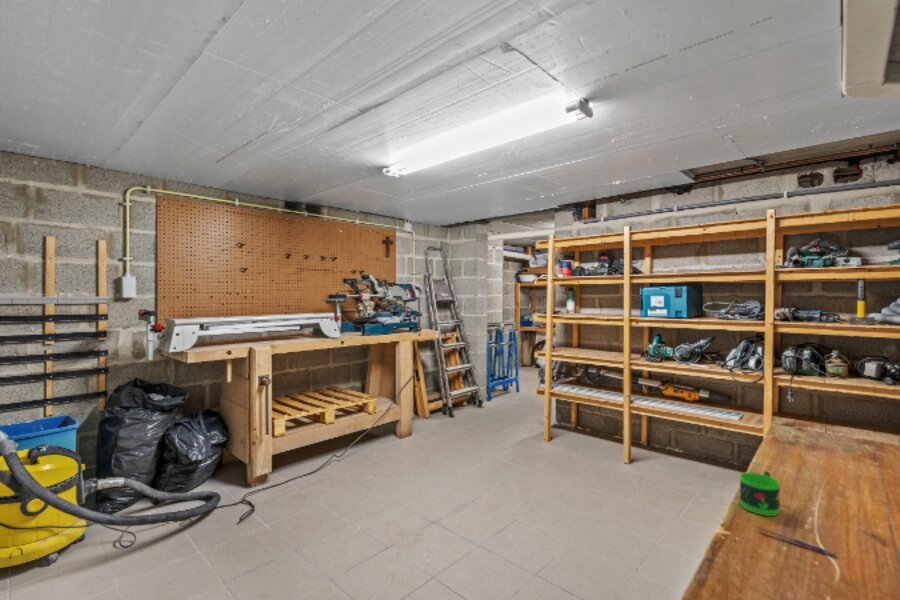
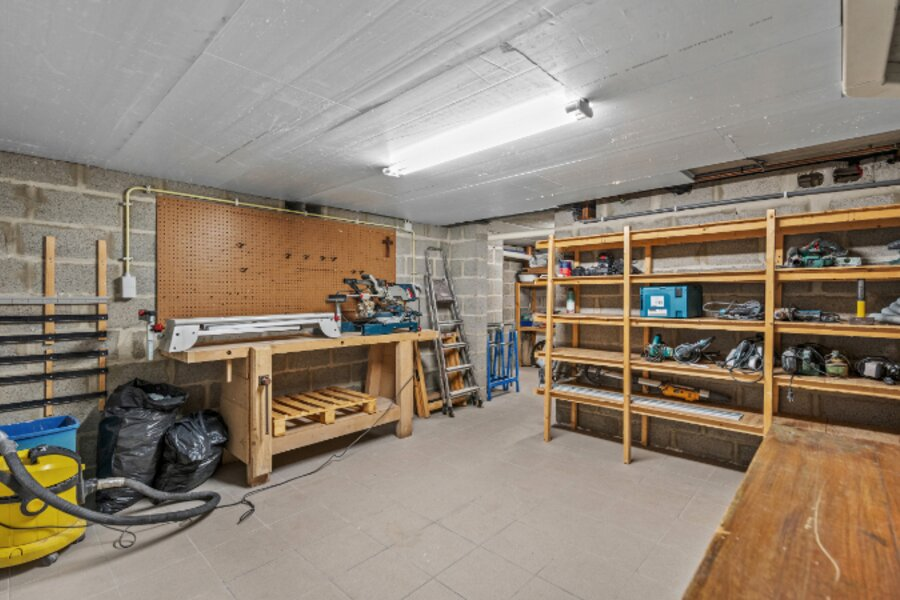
- mug [739,470,781,517]
- pen [754,526,837,559]
